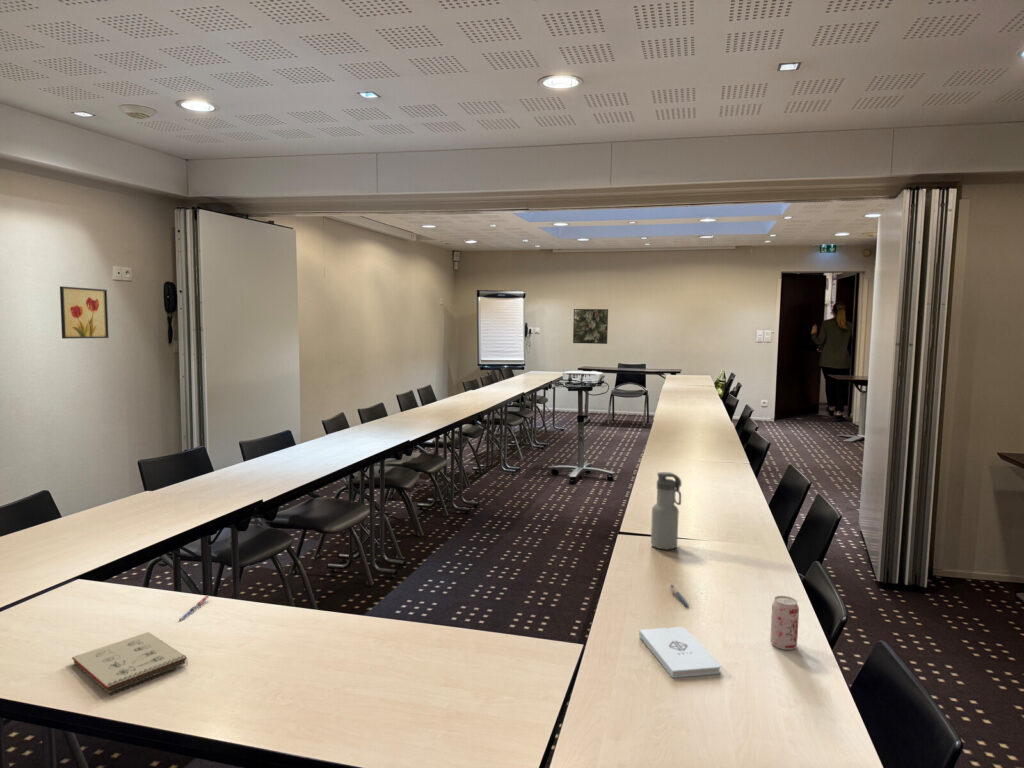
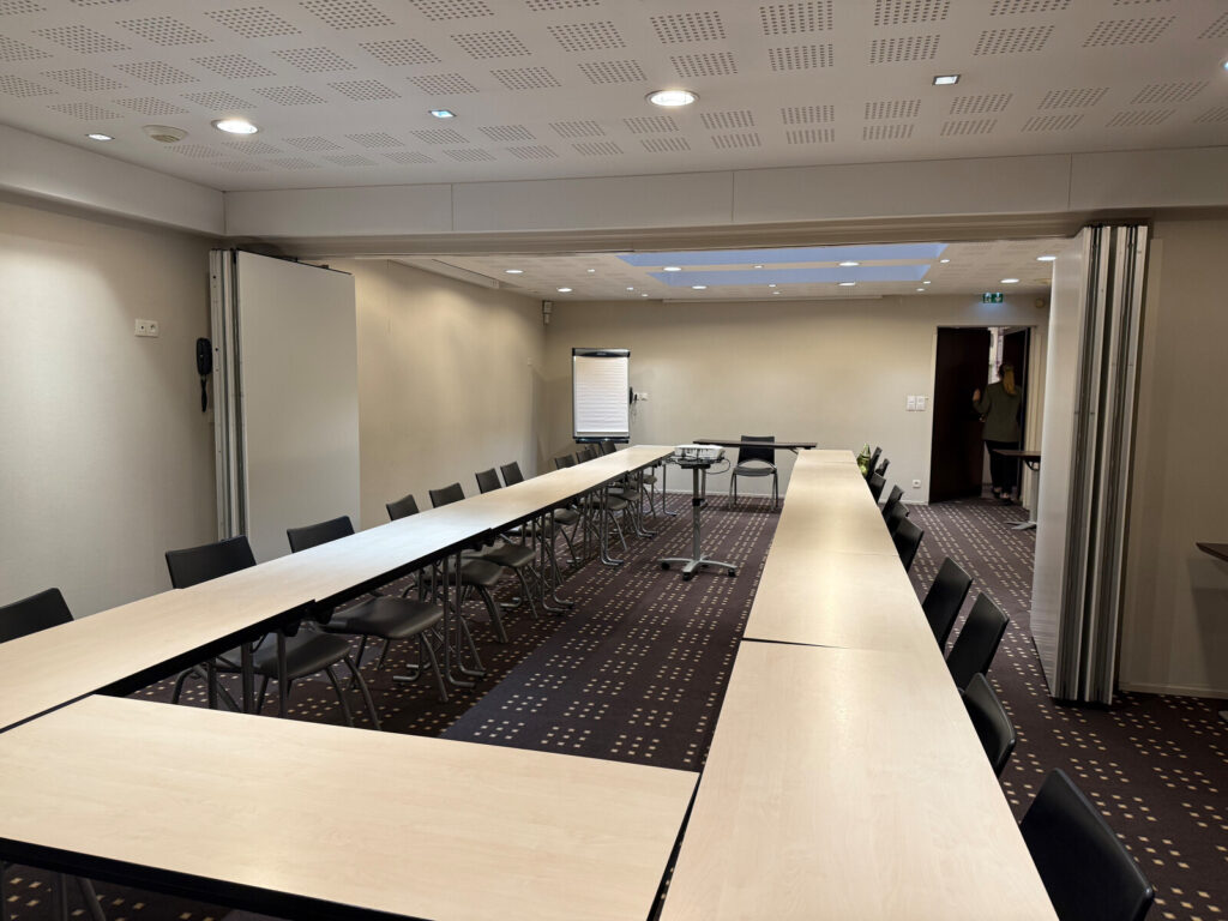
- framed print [572,308,609,345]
- water bottle [650,471,682,551]
- pen [180,595,210,621]
- notepad [71,631,189,696]
- pen [669,584,689,608]
- beverage can [769,595,800,651]
- notepad [638,626,722,679]
- wall art [59,285,110,340]
